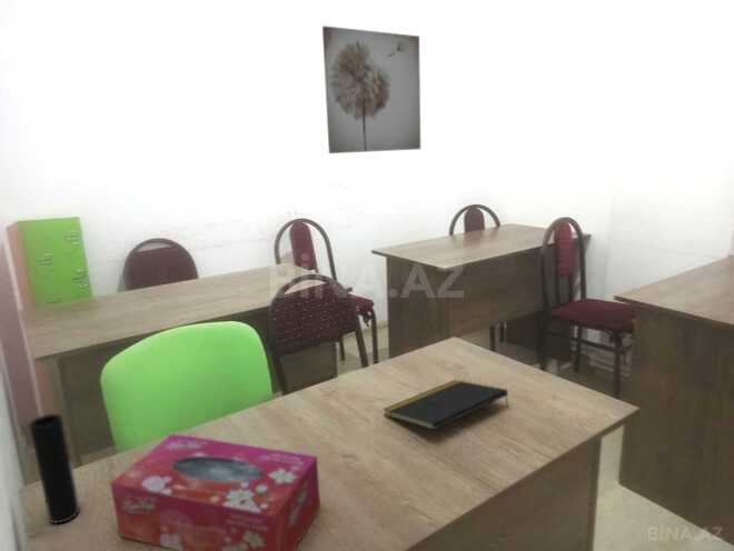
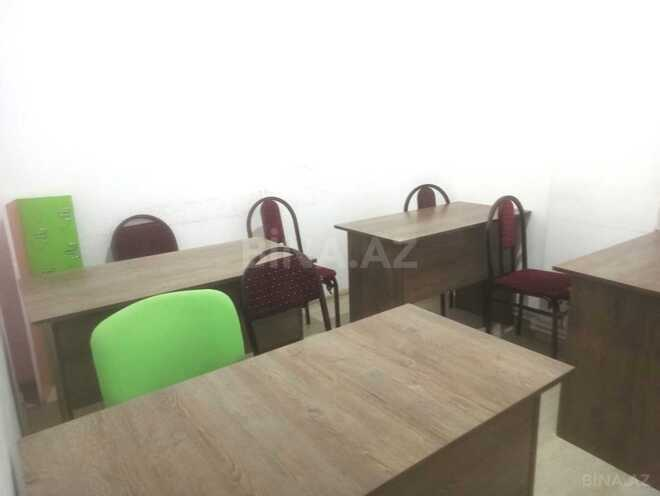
- wall art [321,24,421,154]
- cup [28,413,81,524]
- notepad [381,379,509,431]
- tissue box [109,432,321,551]
